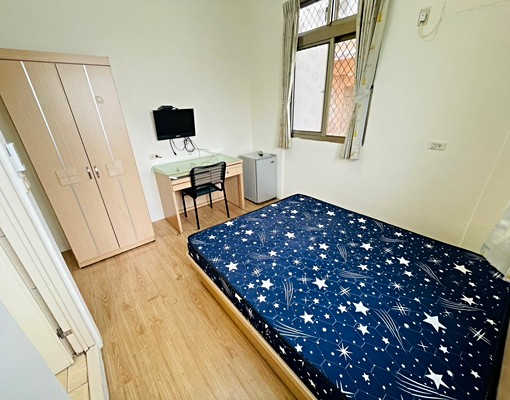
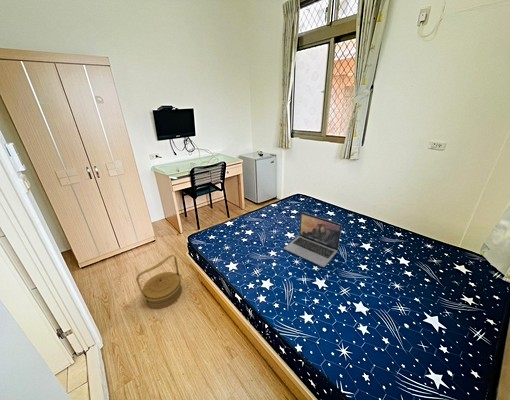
+ laptop [283,211,343,268]
+ basket [135,254,183,310]
